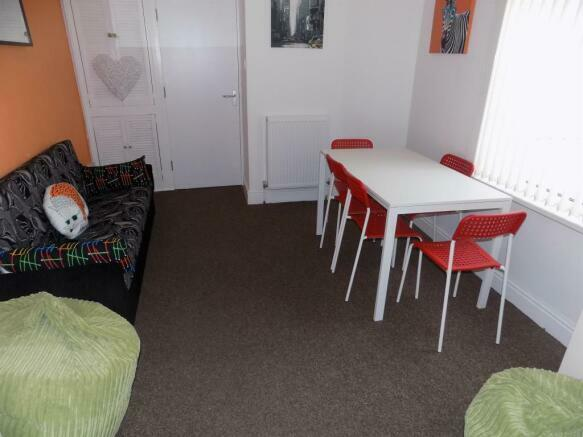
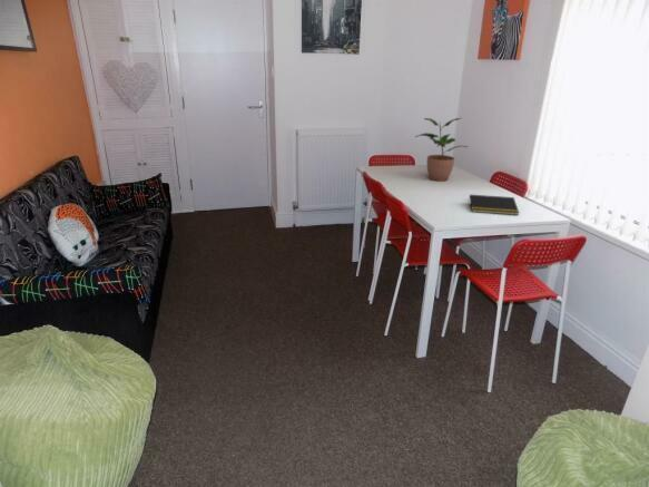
+ potted plant [414,117,471,183]
+ notepad [466,194,520,216]
